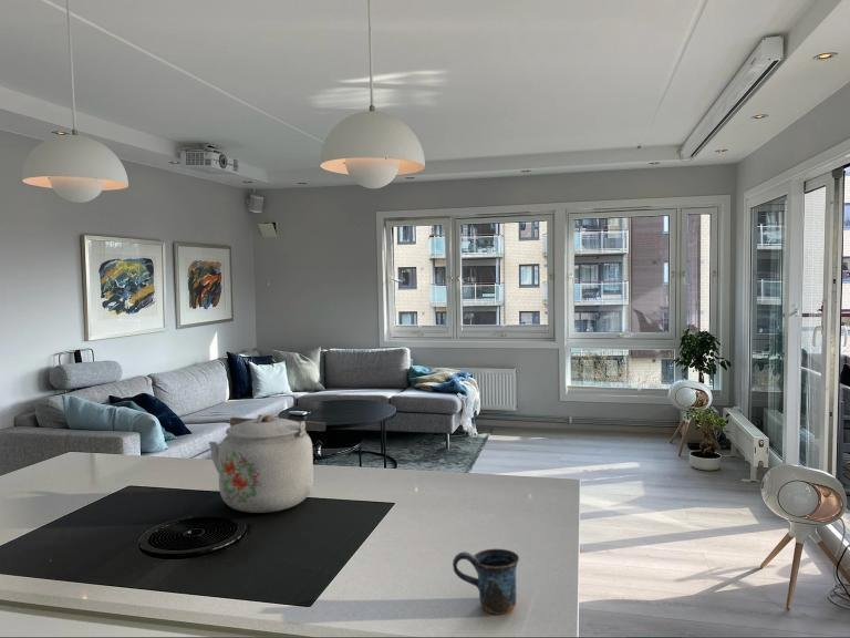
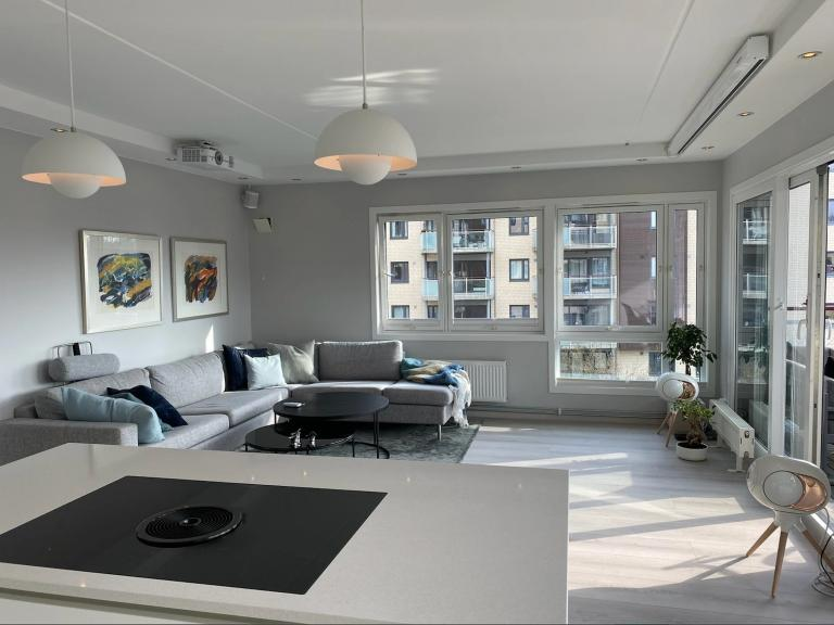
- kettle [208,412,326,514]
- mug [452,548,520,616]
